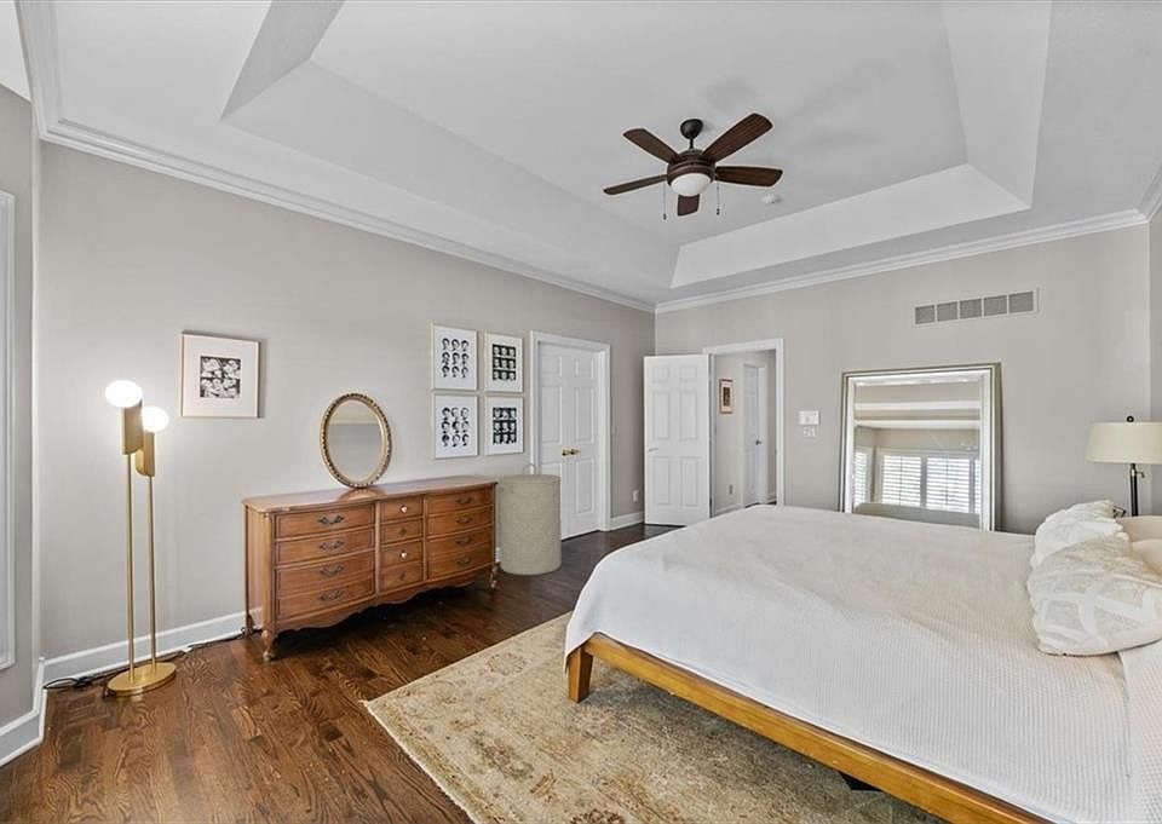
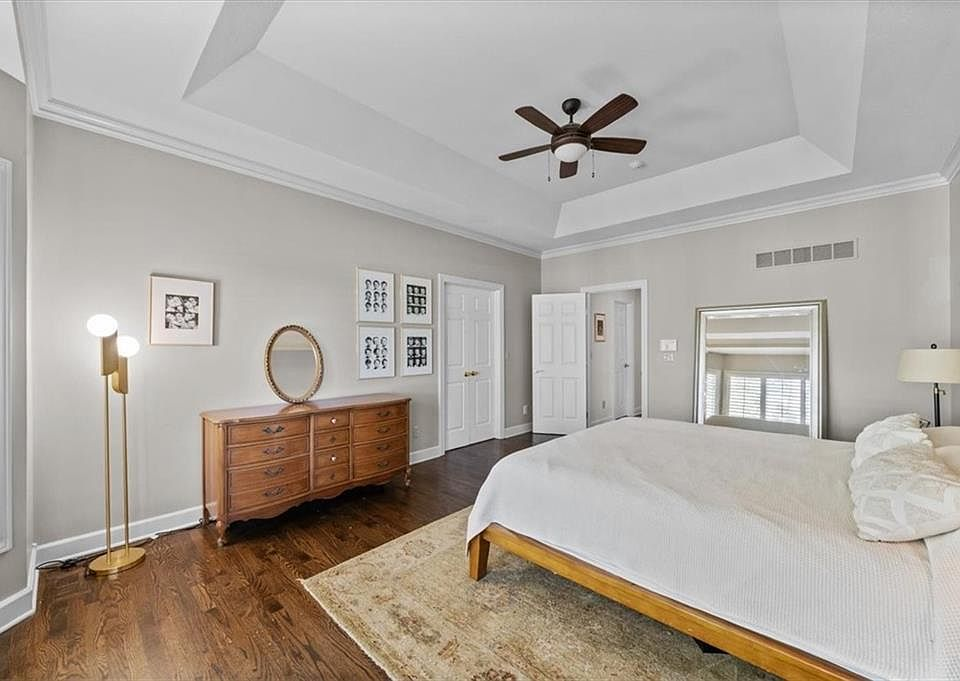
- laundry hamper [496,462,563,576]
